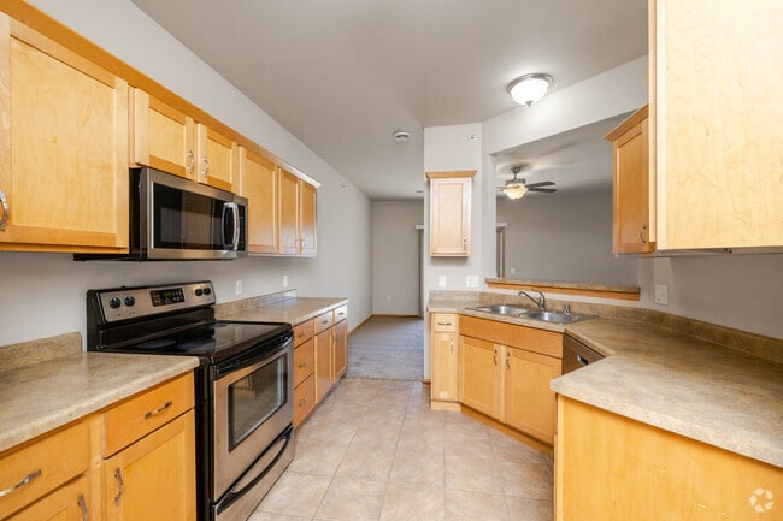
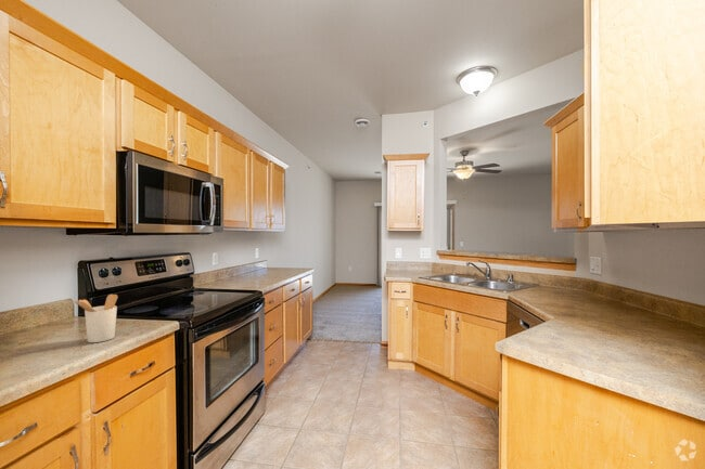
+ utensil holder [70,294,118,343]
